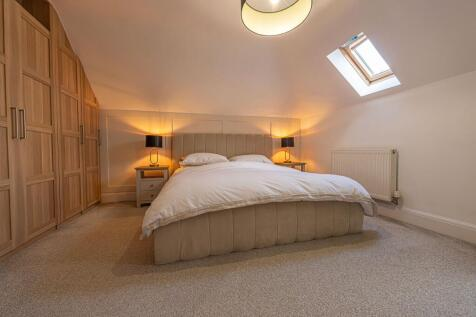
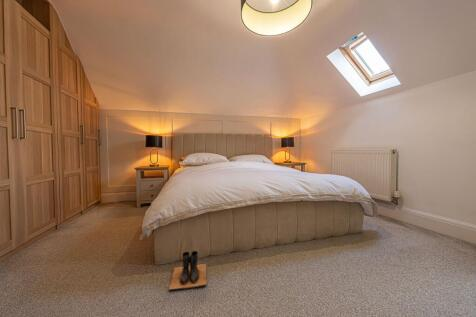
+ boots [168,250,208,291]
